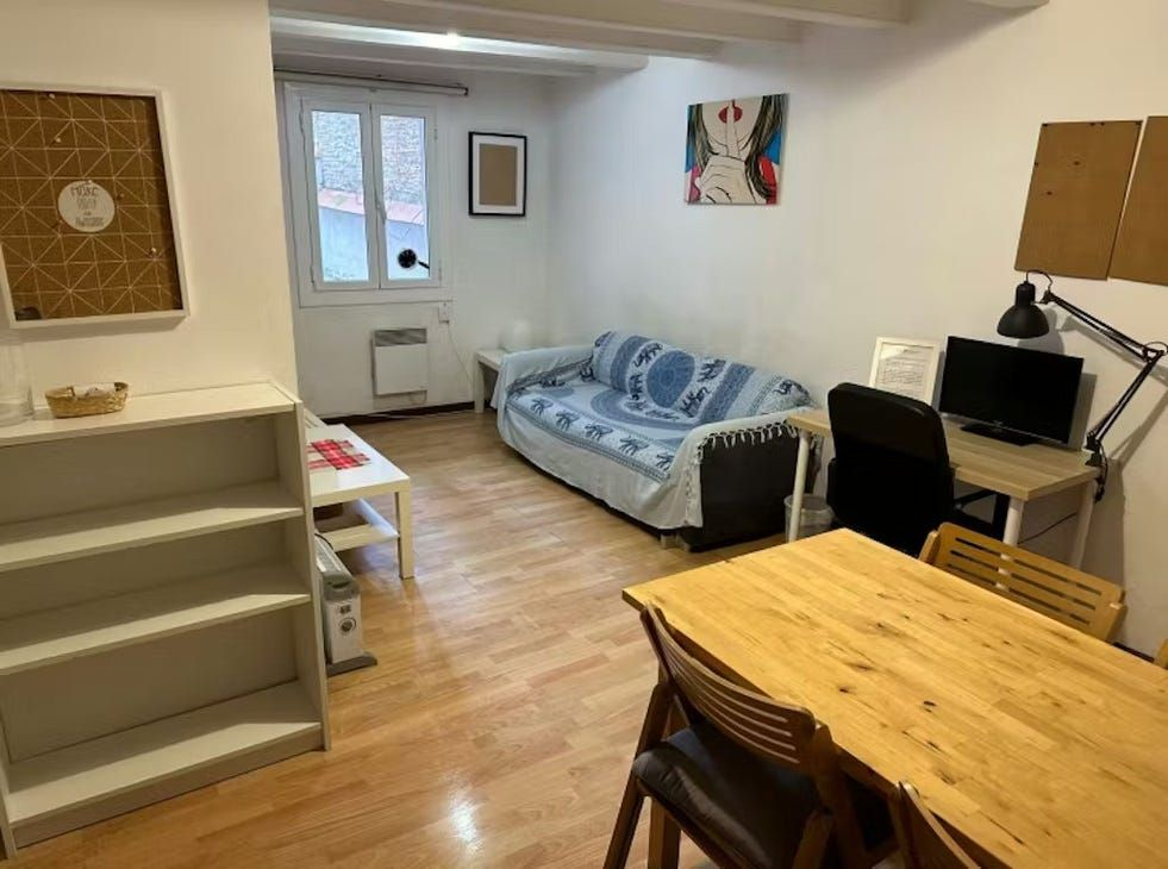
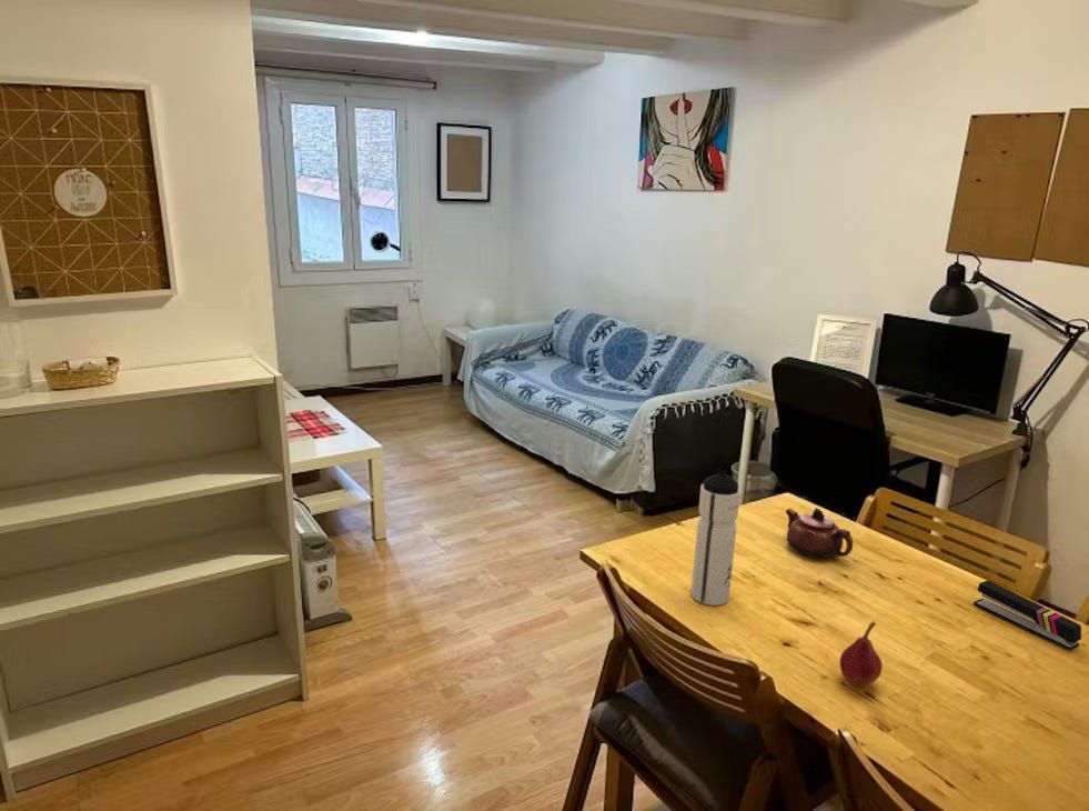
+ stapler [972,579,1082,651]
+ fruit [838,620,884,688]
+ teapot [785,507,854,560]
+ water bottle [689,469,742,607]
